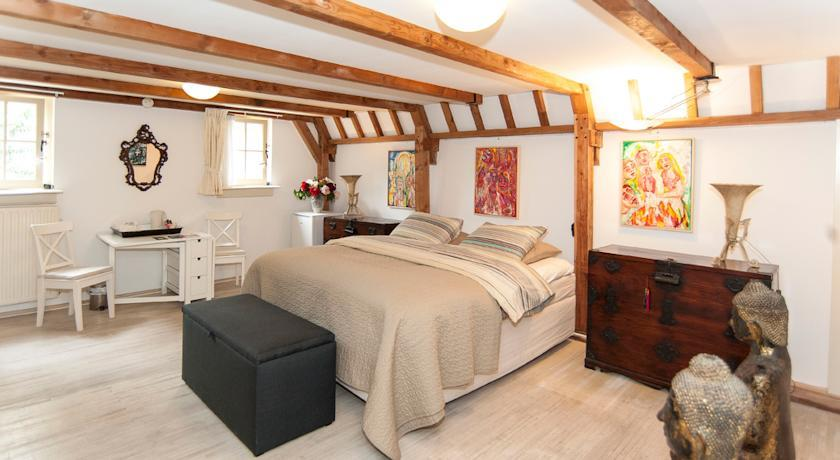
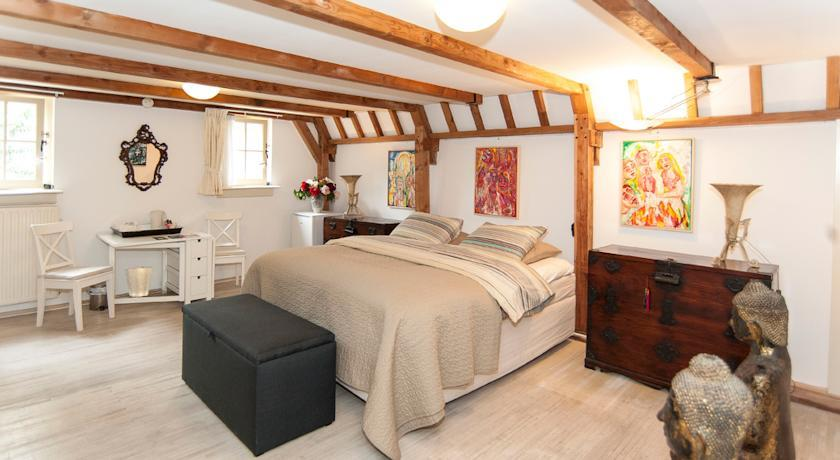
+ waste basket [123,265,154,298]
